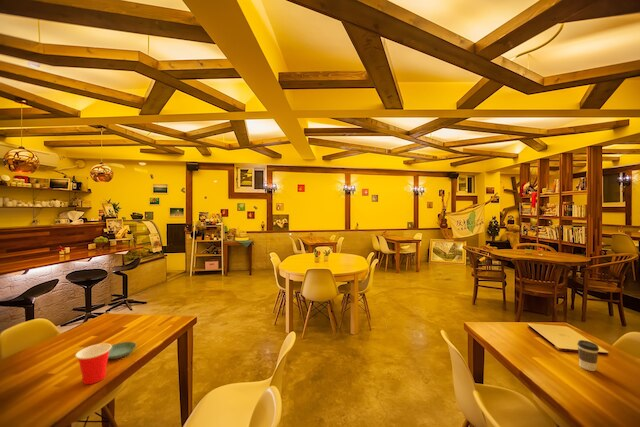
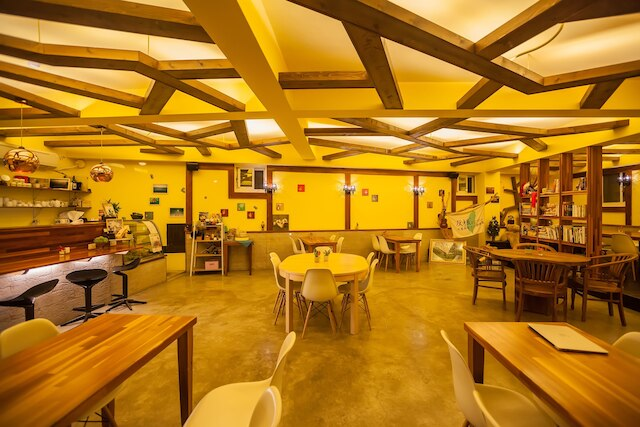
- cup [74,342,112,385]
- coffee cup [576,339,600,372]
- saucer [108,341,137,360]
